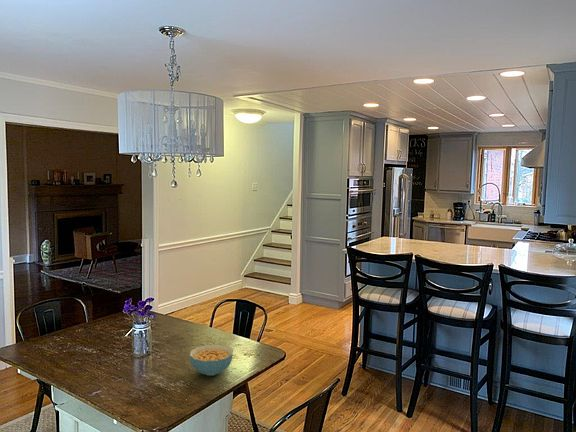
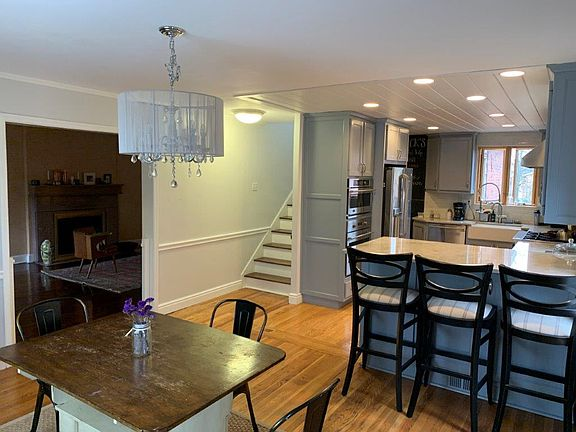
- cereal bowl [189,344,234,377]
